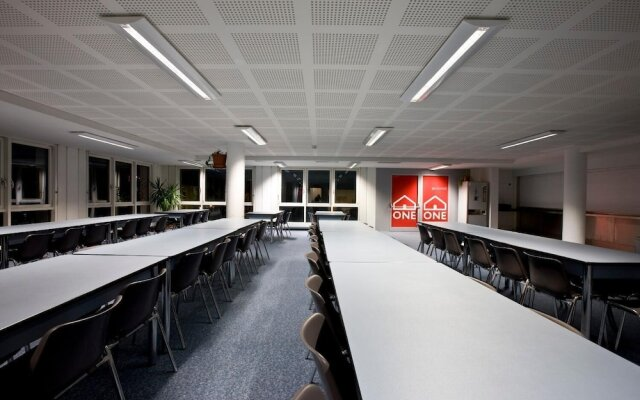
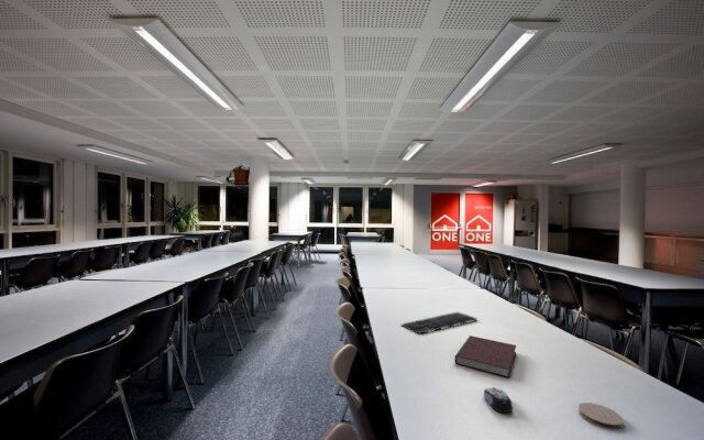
+ coaster [578,402,624,431]
+ computer mouse [483,386,514,414]
+ notebook [453,334,517,378]
+ keyboard [399,311,479,336]
